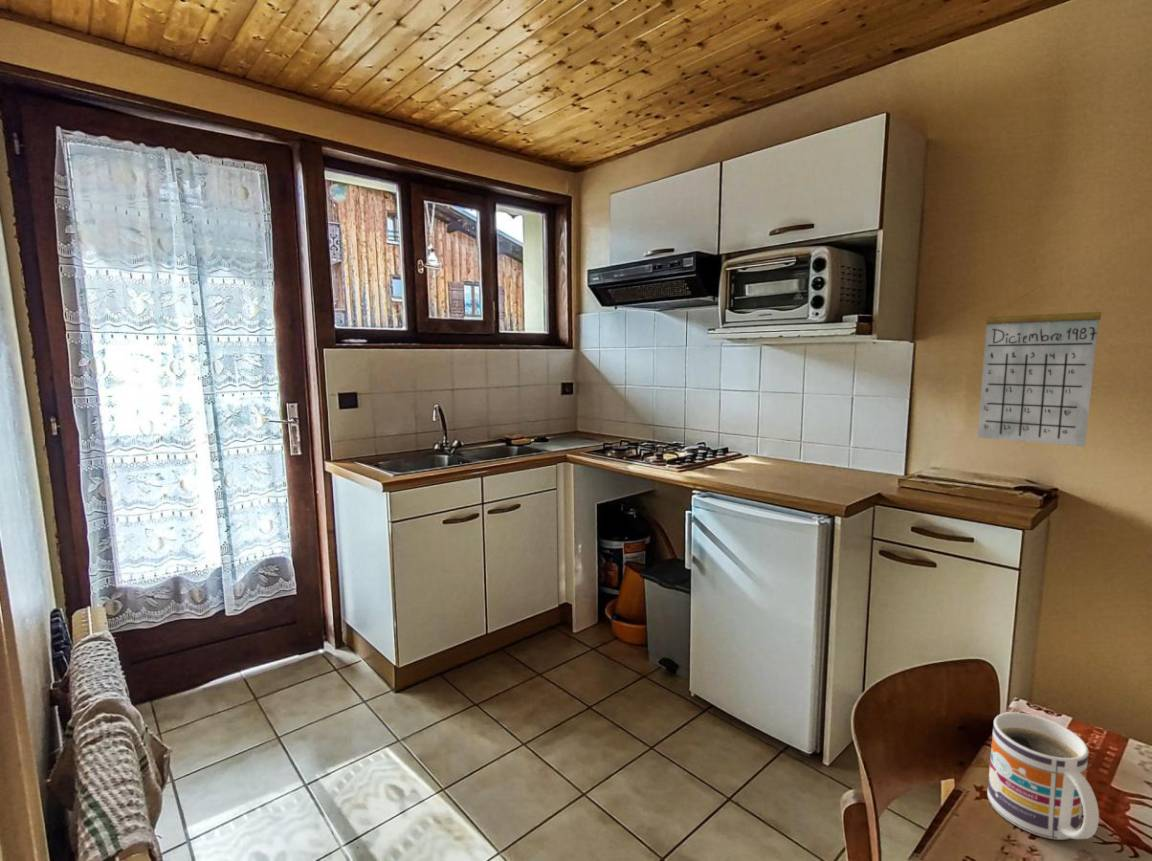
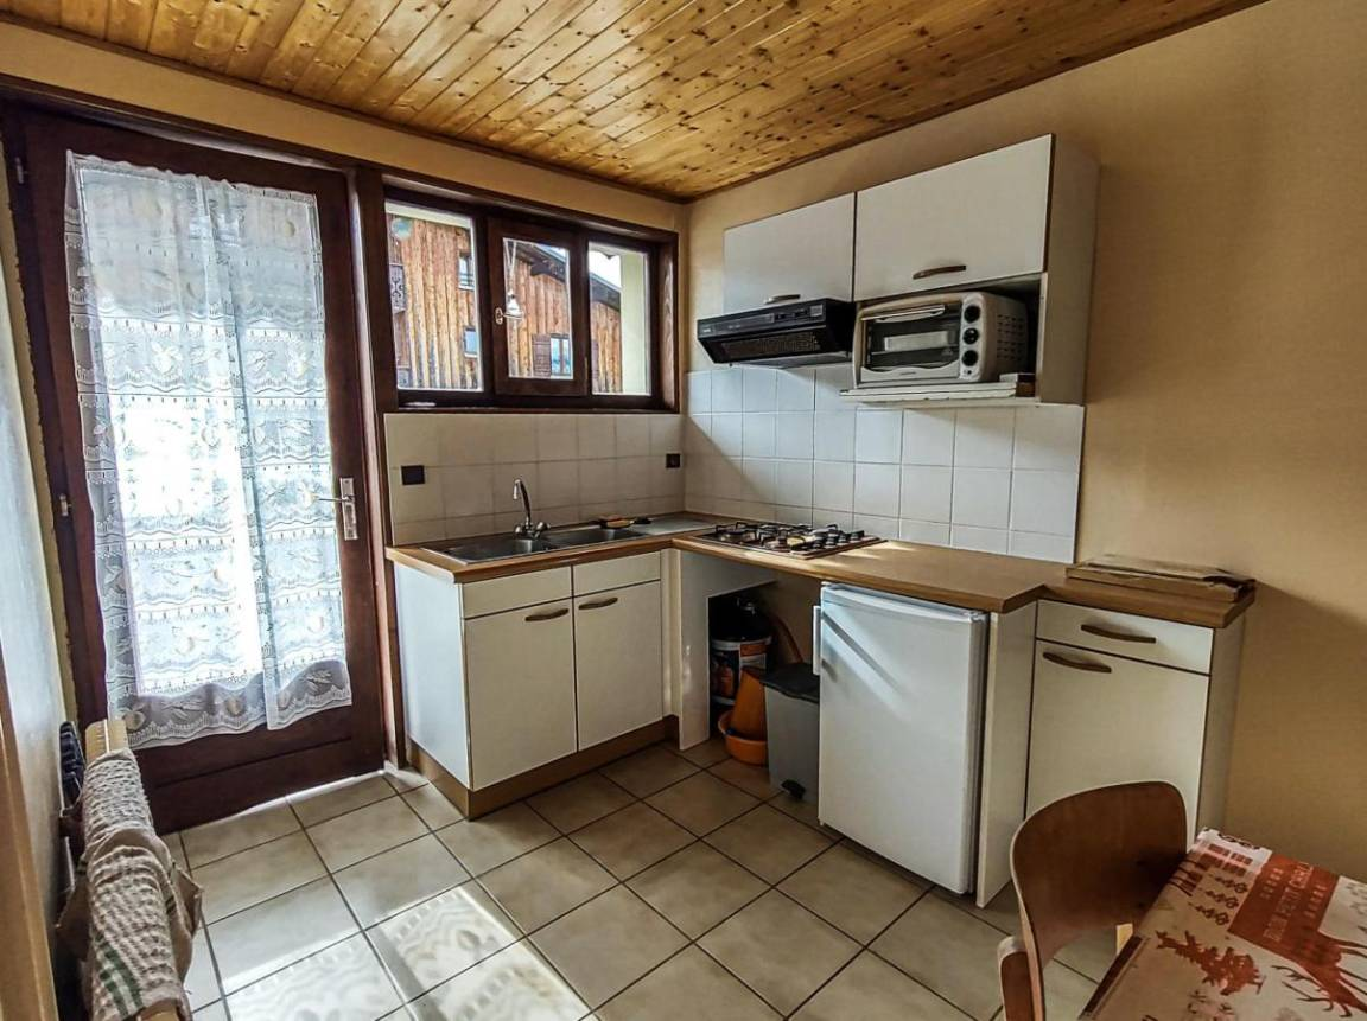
- mug [986,711,1100,841]
- calendar [976,284,1102,448]
